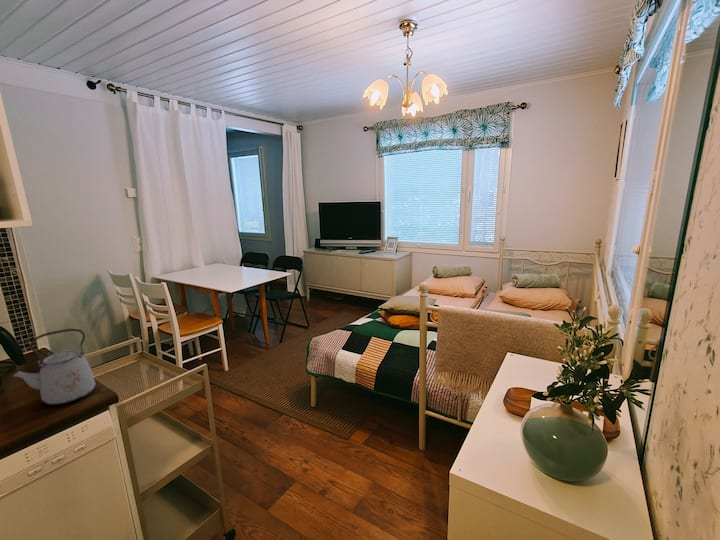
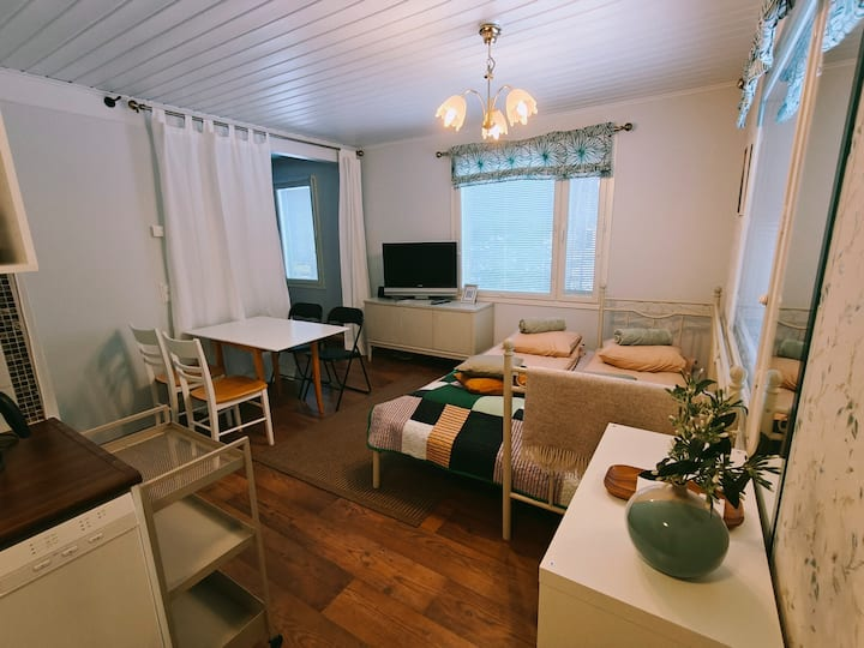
- kettle [10,328,97,406]
